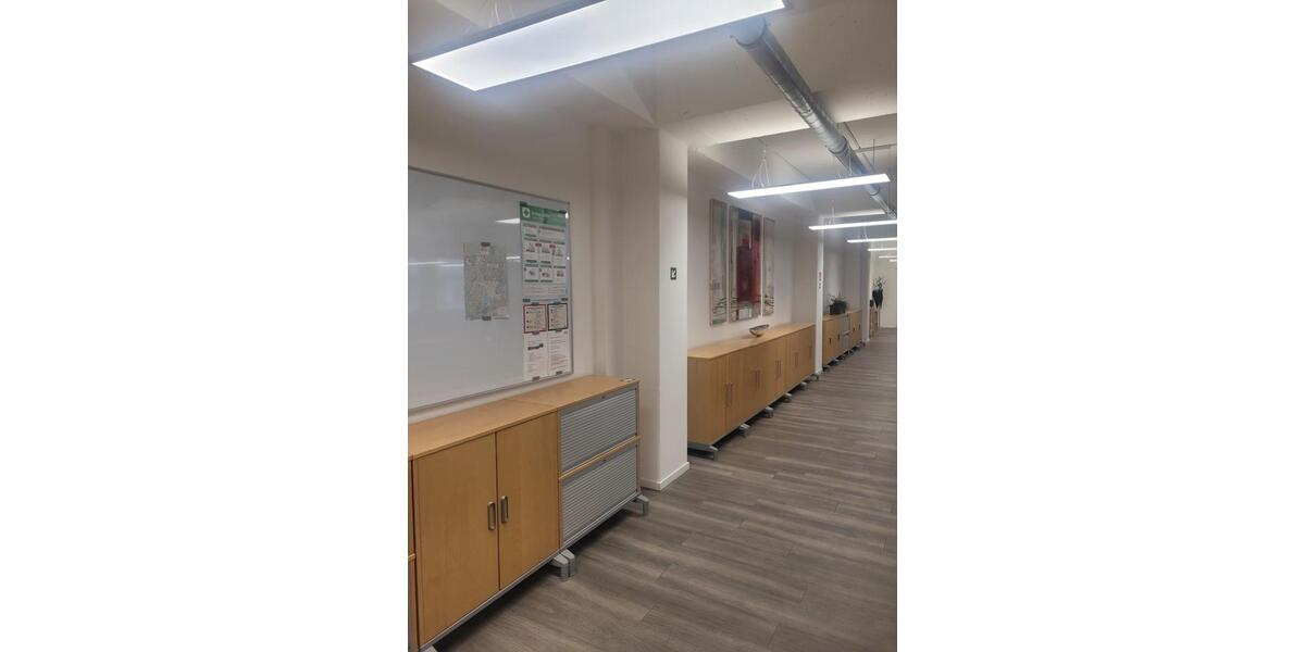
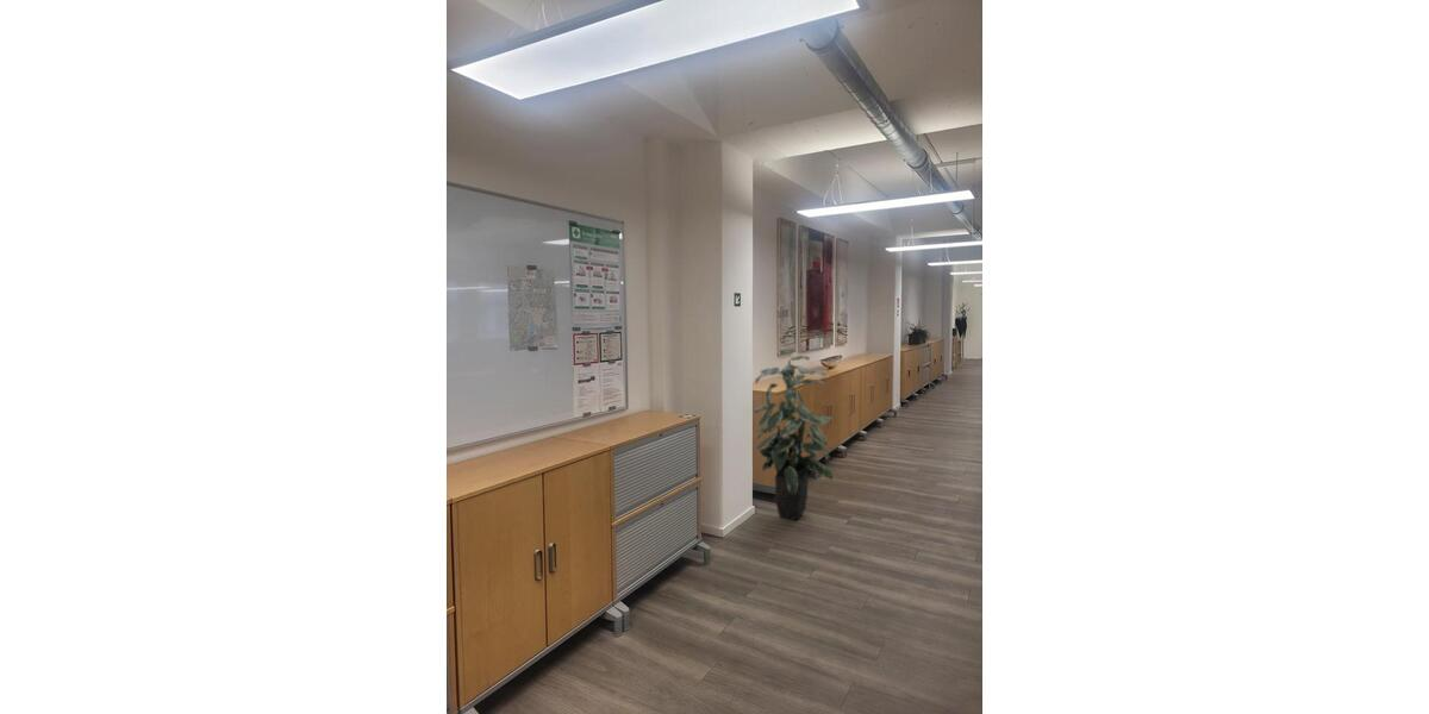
+ indoor plant [753,355,834,521]
